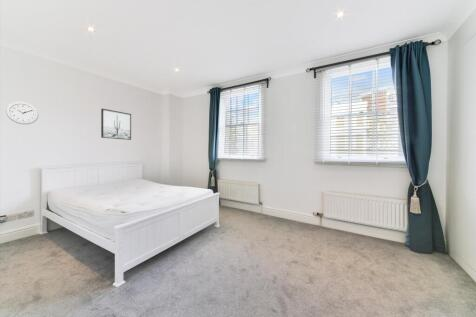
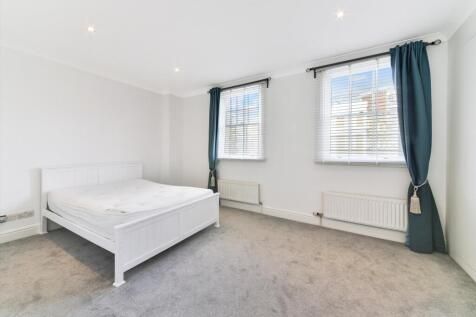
- wall clock [5,101,39,125]
- wall art [100,108,132,141]
